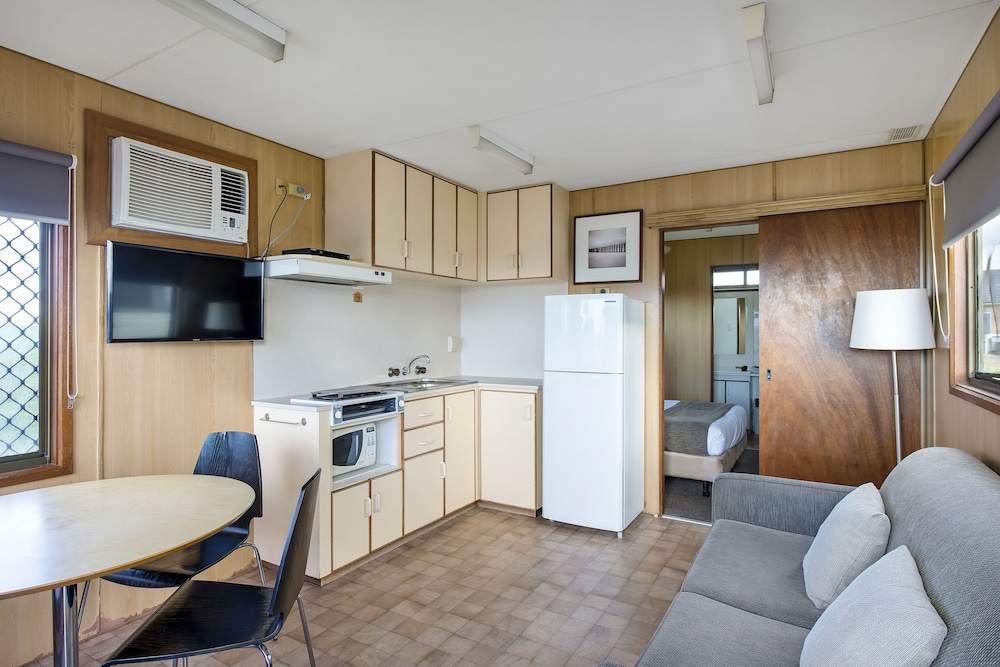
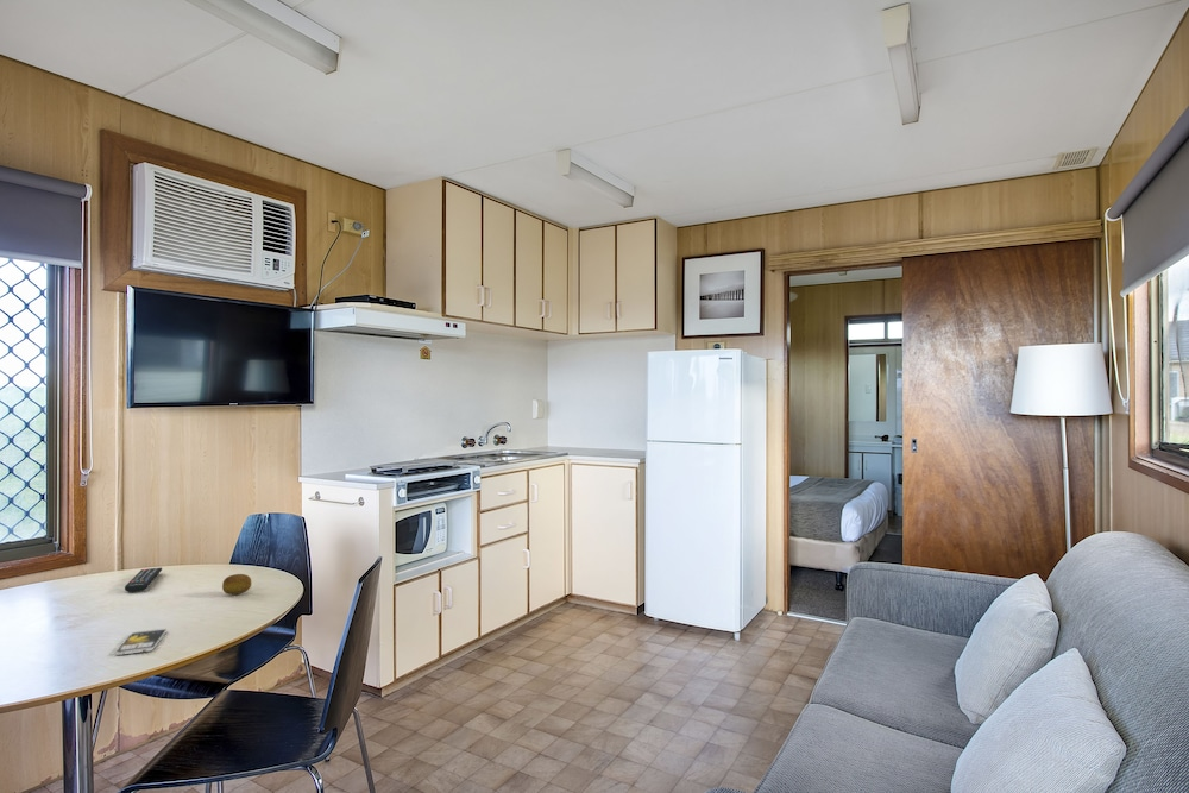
+ smartphone [114,628,168,656]
+ remote control [124,566,163,593]
+ fruit [221,573,252,596]
